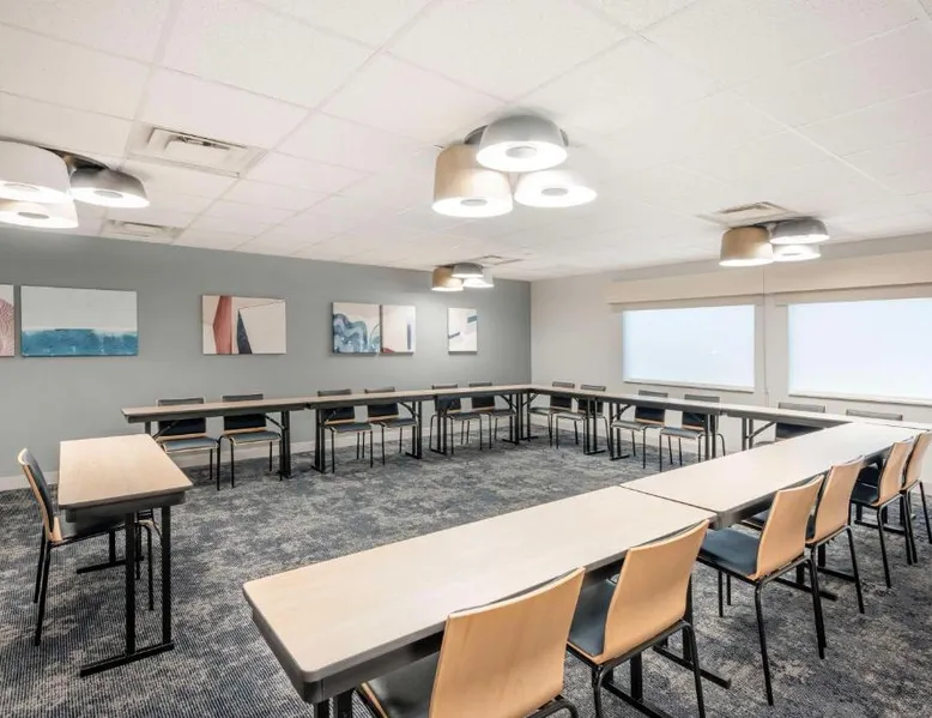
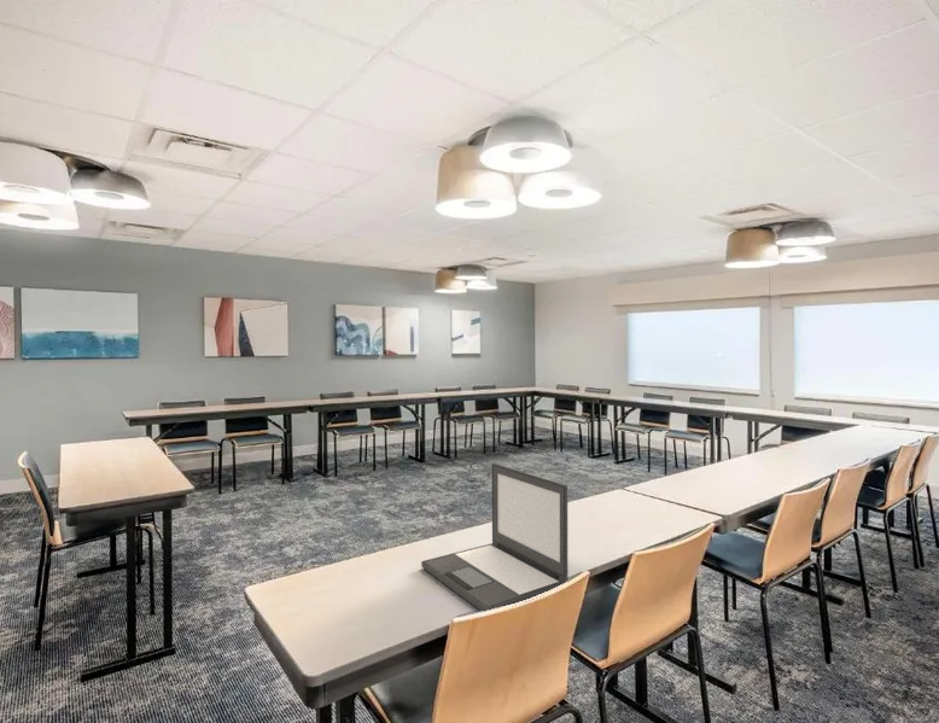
+ laptop [420,462,568,612]
